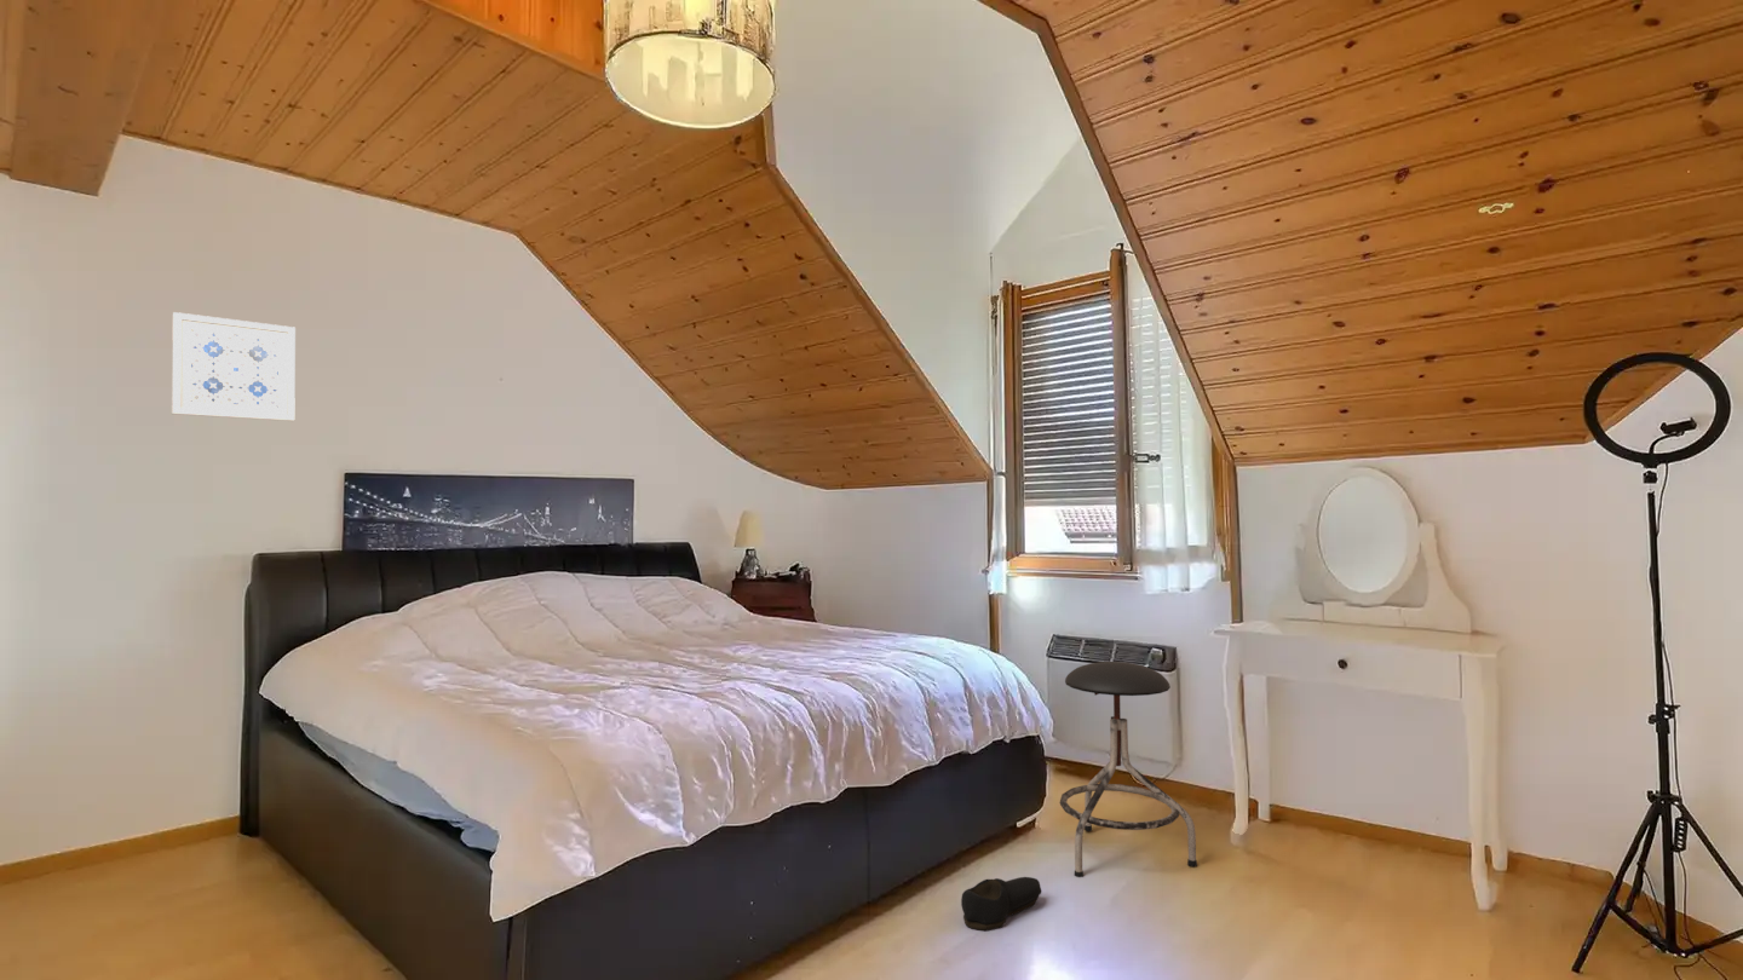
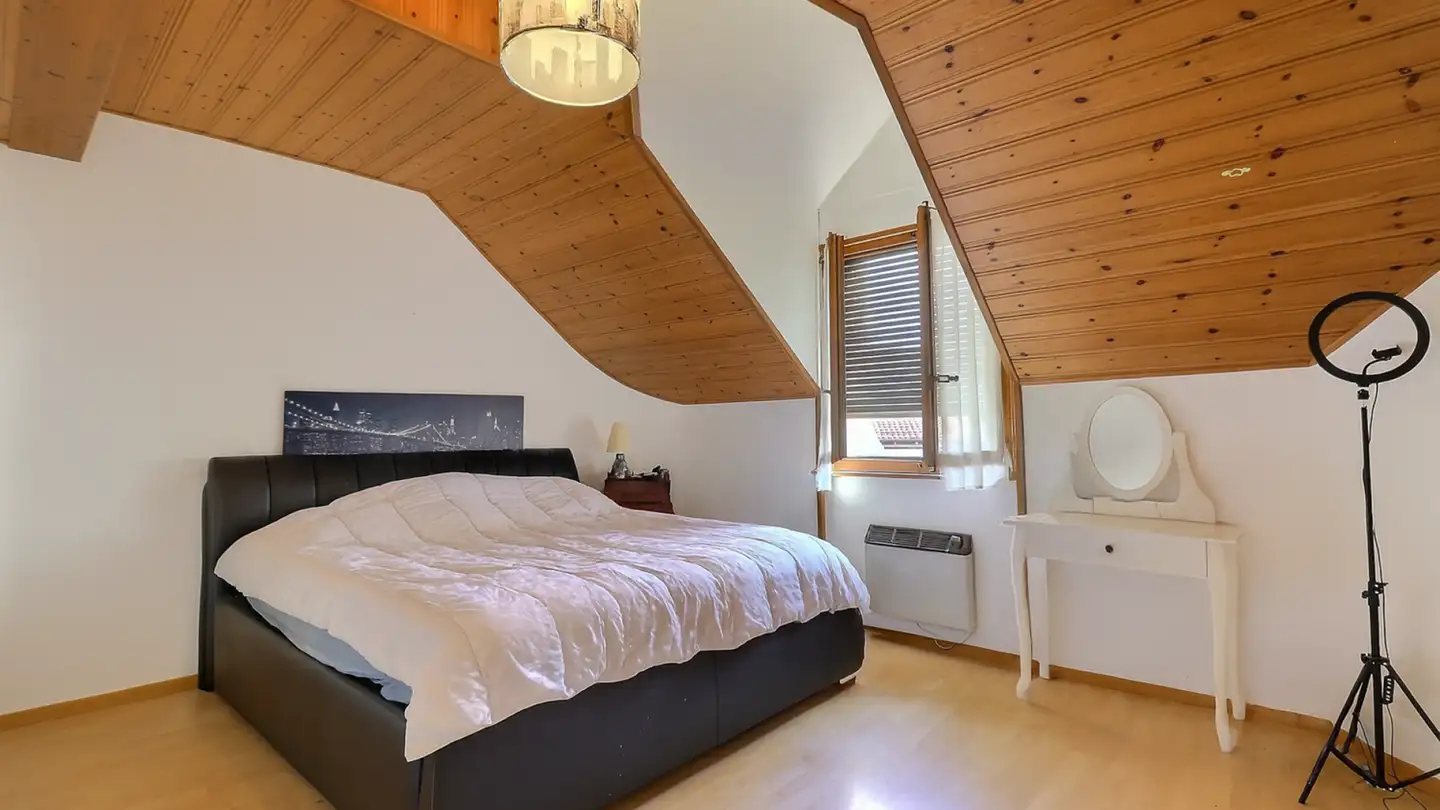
- wall art [171,311,297,422]
- shoe [960,876,1042,932]
- stool [1059,661,1198,878]
